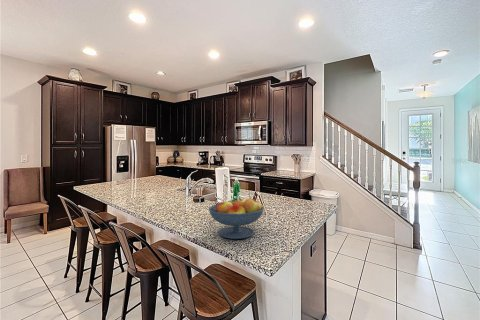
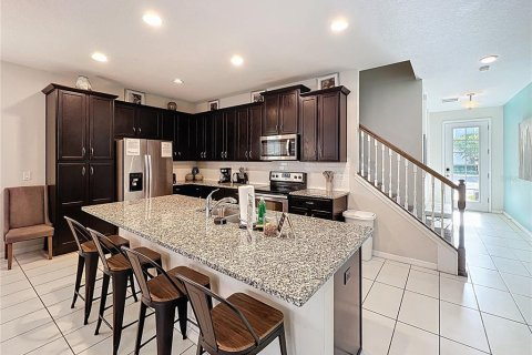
- fruit bowl [208,197,265,240]
